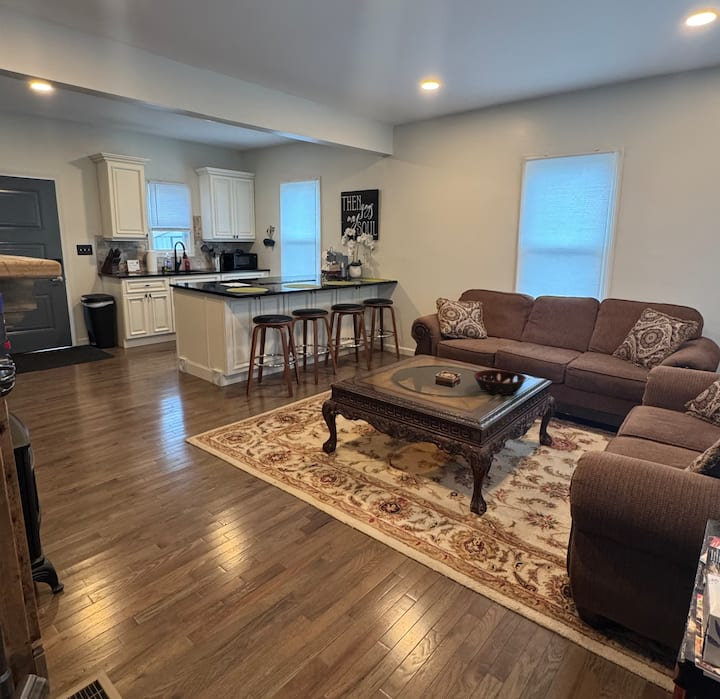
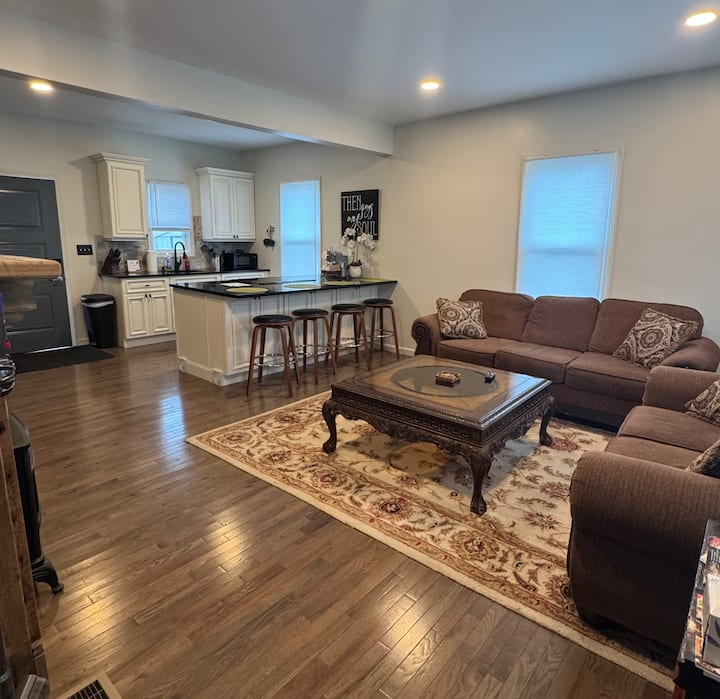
- decorative bowl [473,369,527,396]
